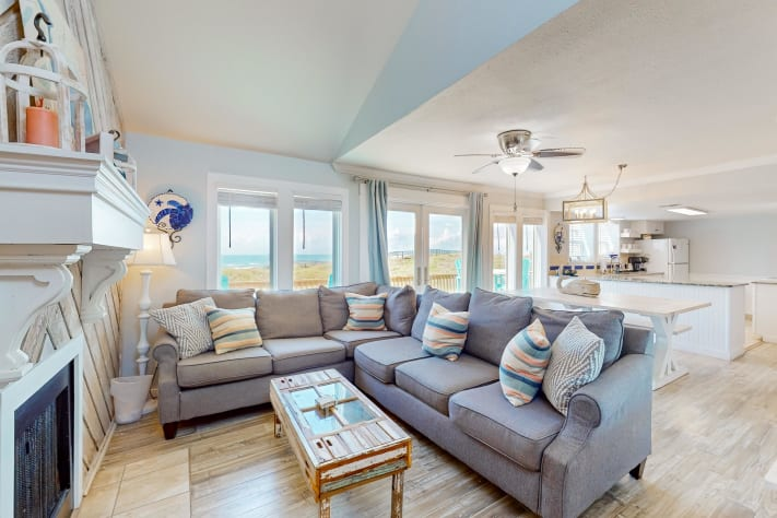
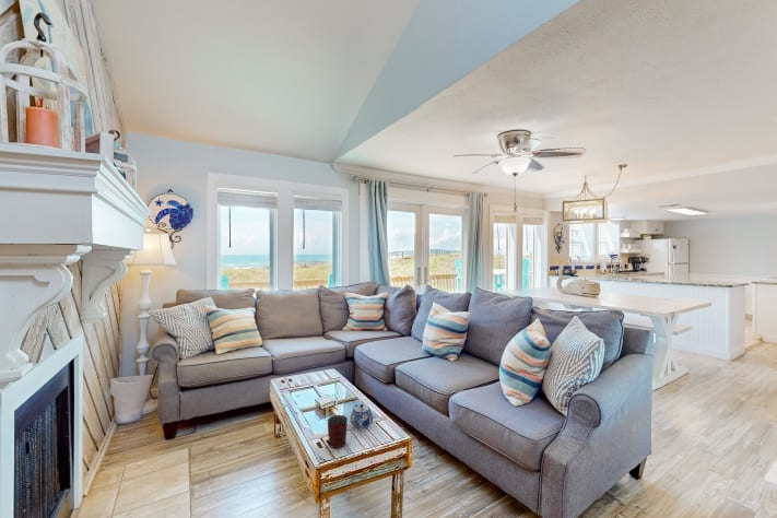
+ mug [327,414,349,449]
+ teapot [349,403,375,428]
